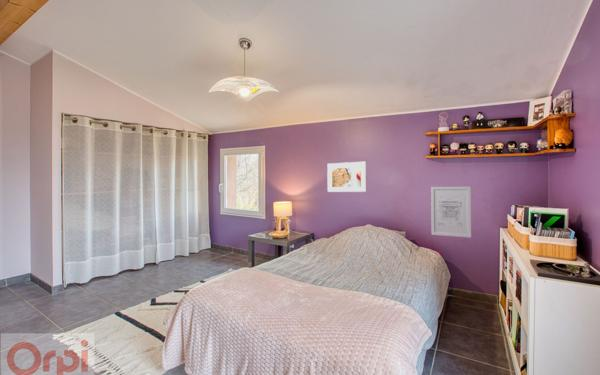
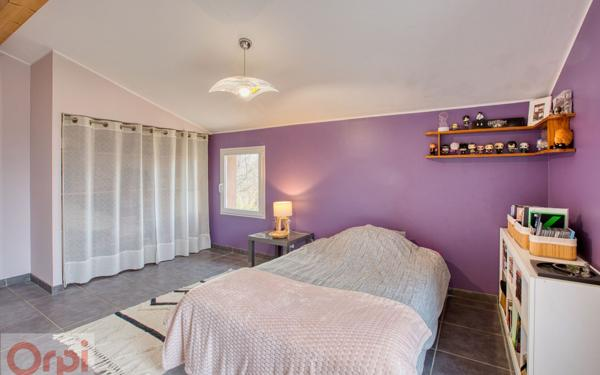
- wall art [430,186,472,238]
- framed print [326,160,367,193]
